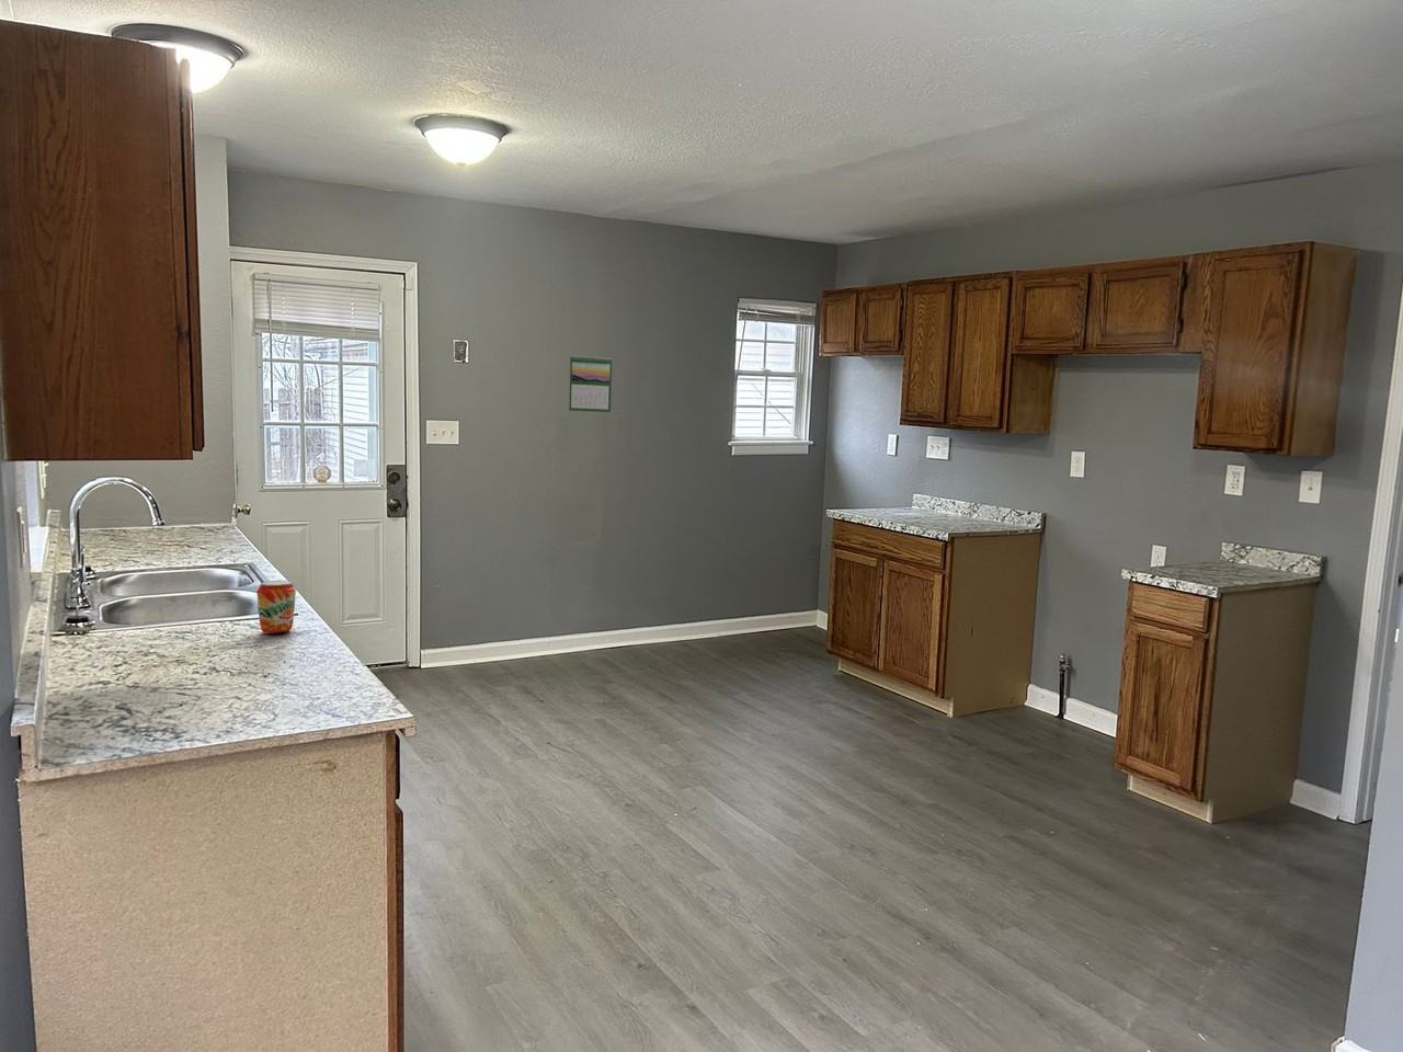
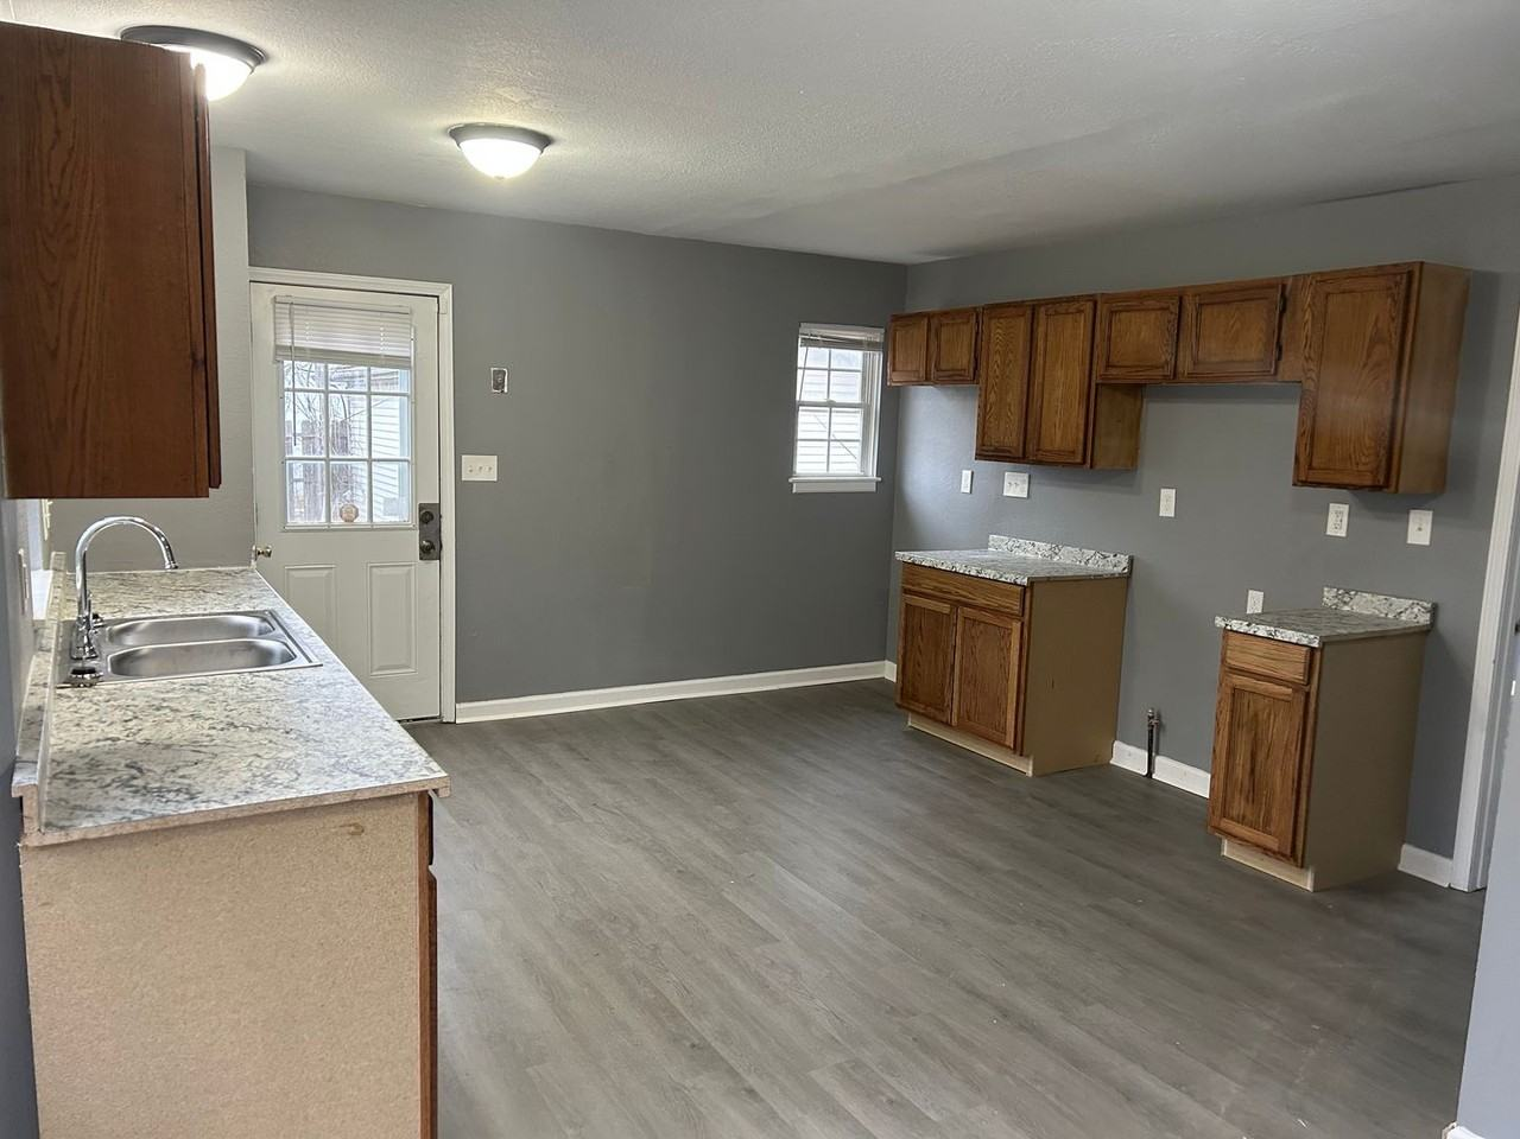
- calendar [568,355,613,413]
- beverage can [255,580,297,634]
